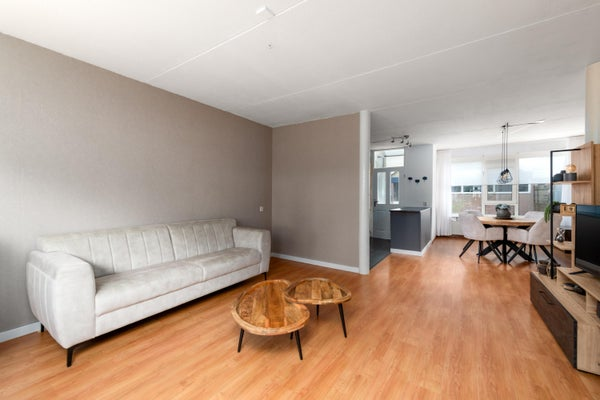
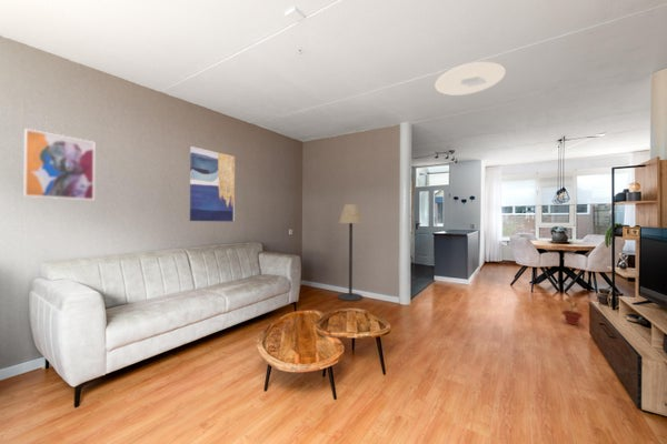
+ wall art [189,145,236,222]
+ wall art [22,128,96,201]
+ floor lamp [337,203,365,302]
+ potted plant [560,296,584,326]
+ ceiling light [434,61,507,97]
